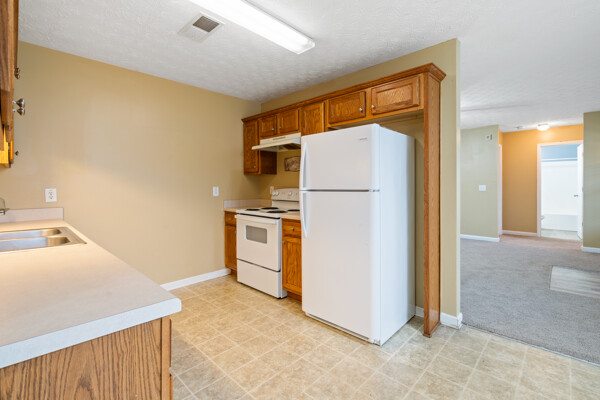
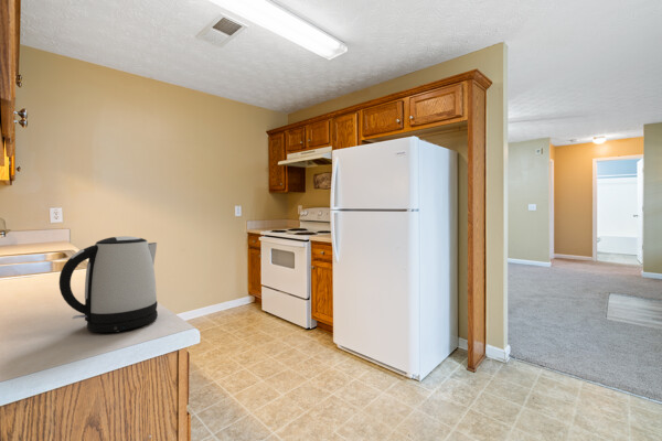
+ kettle [58,235,159,333]
